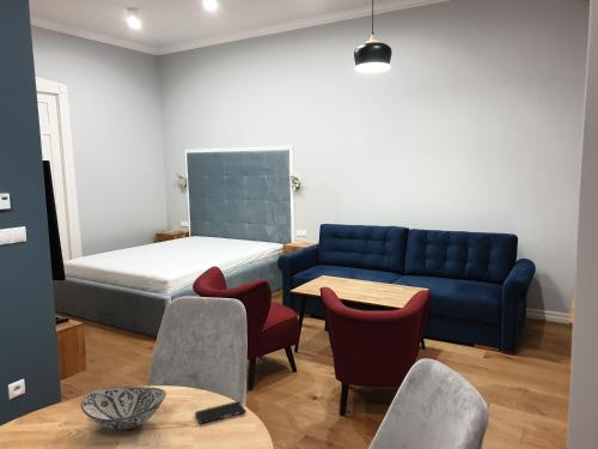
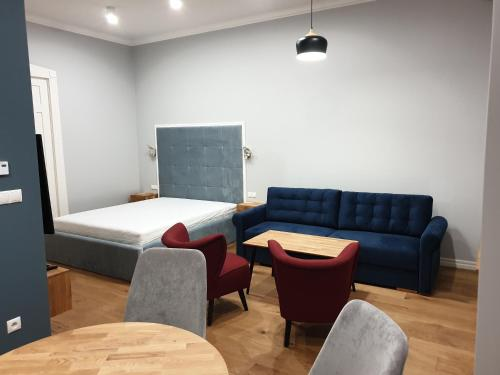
- smartphone [194,400,248,425]
- decorative bowl [80,386,167,431]
